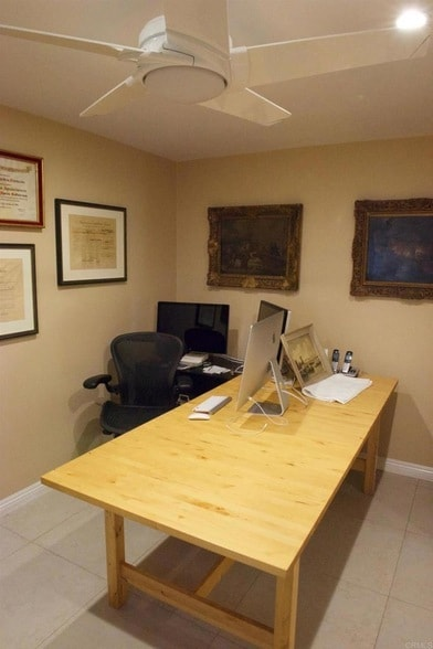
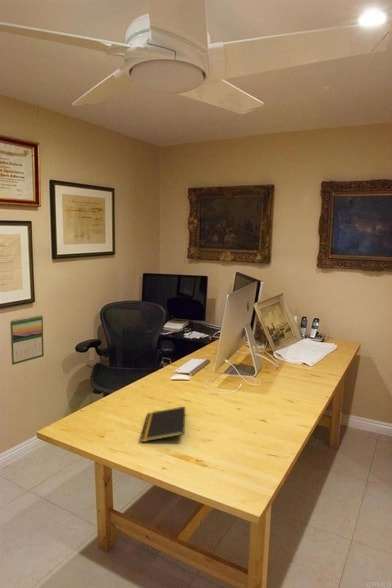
+ notepad [140,406,186,443]
+ calendar [9,314,45,366]
